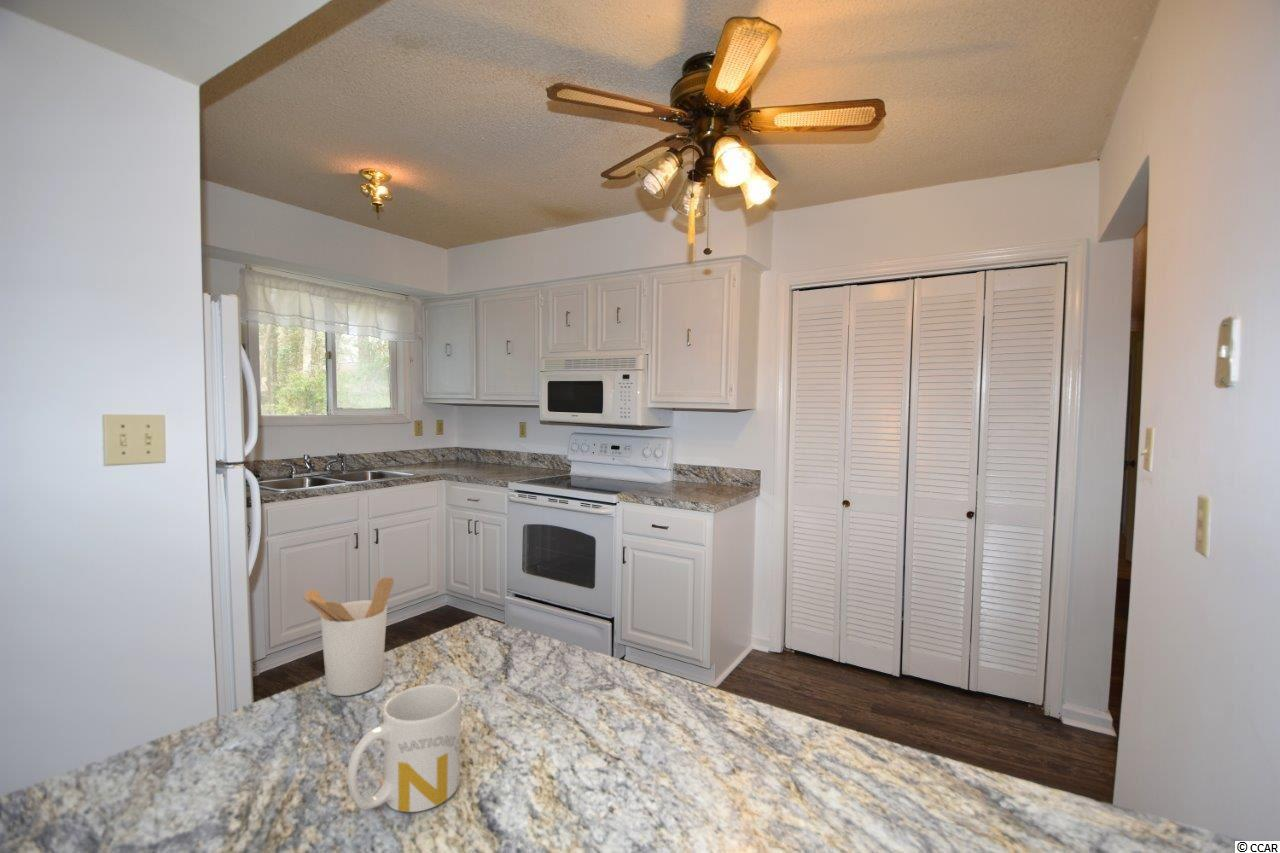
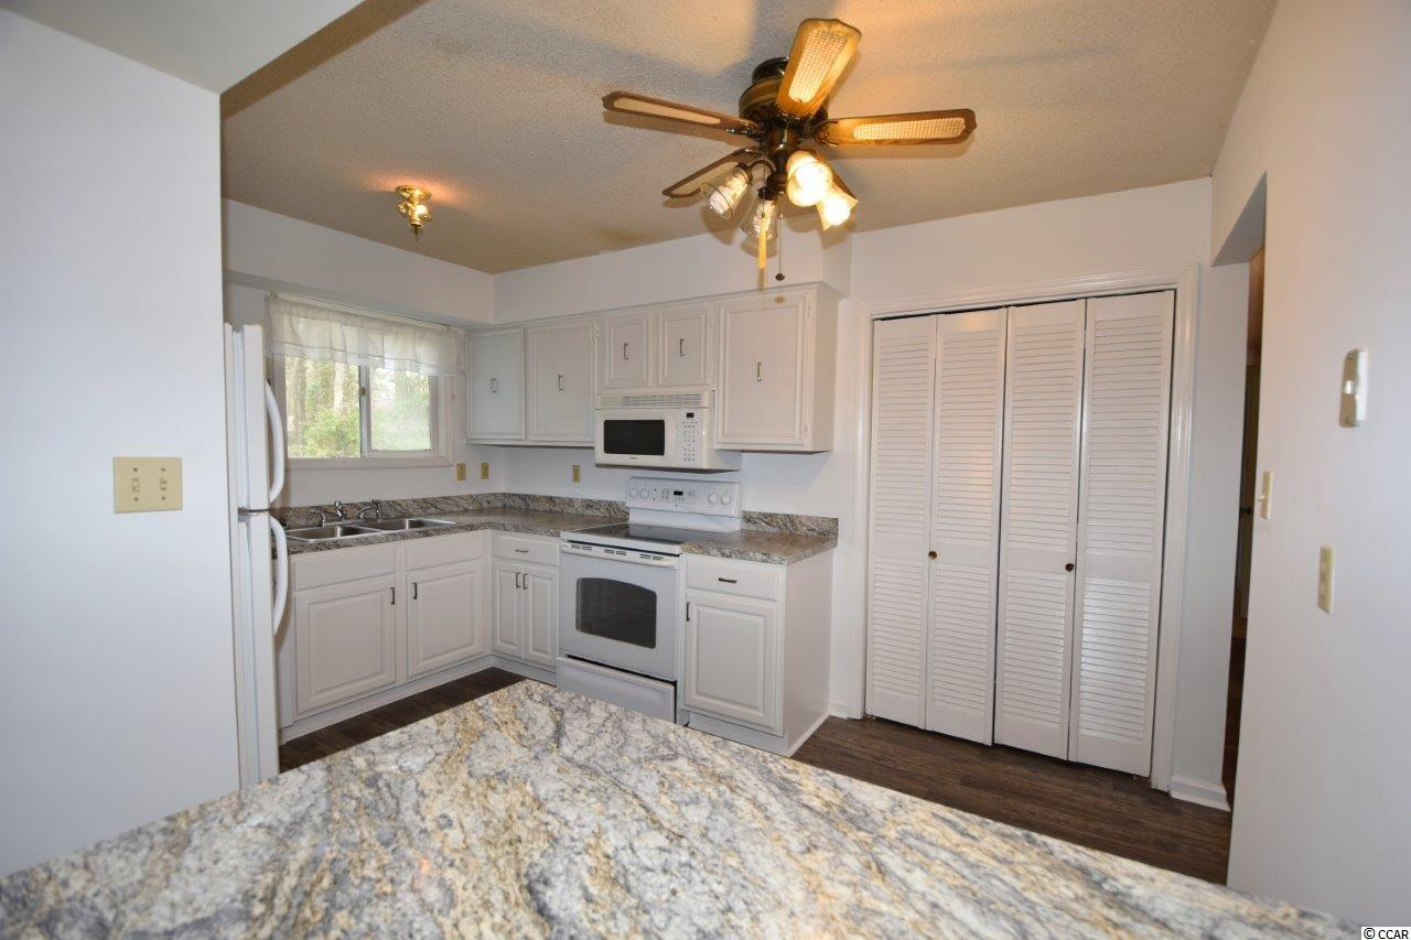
- mug [346,683,462,813]
- utensil holder [300,576,395,697]
